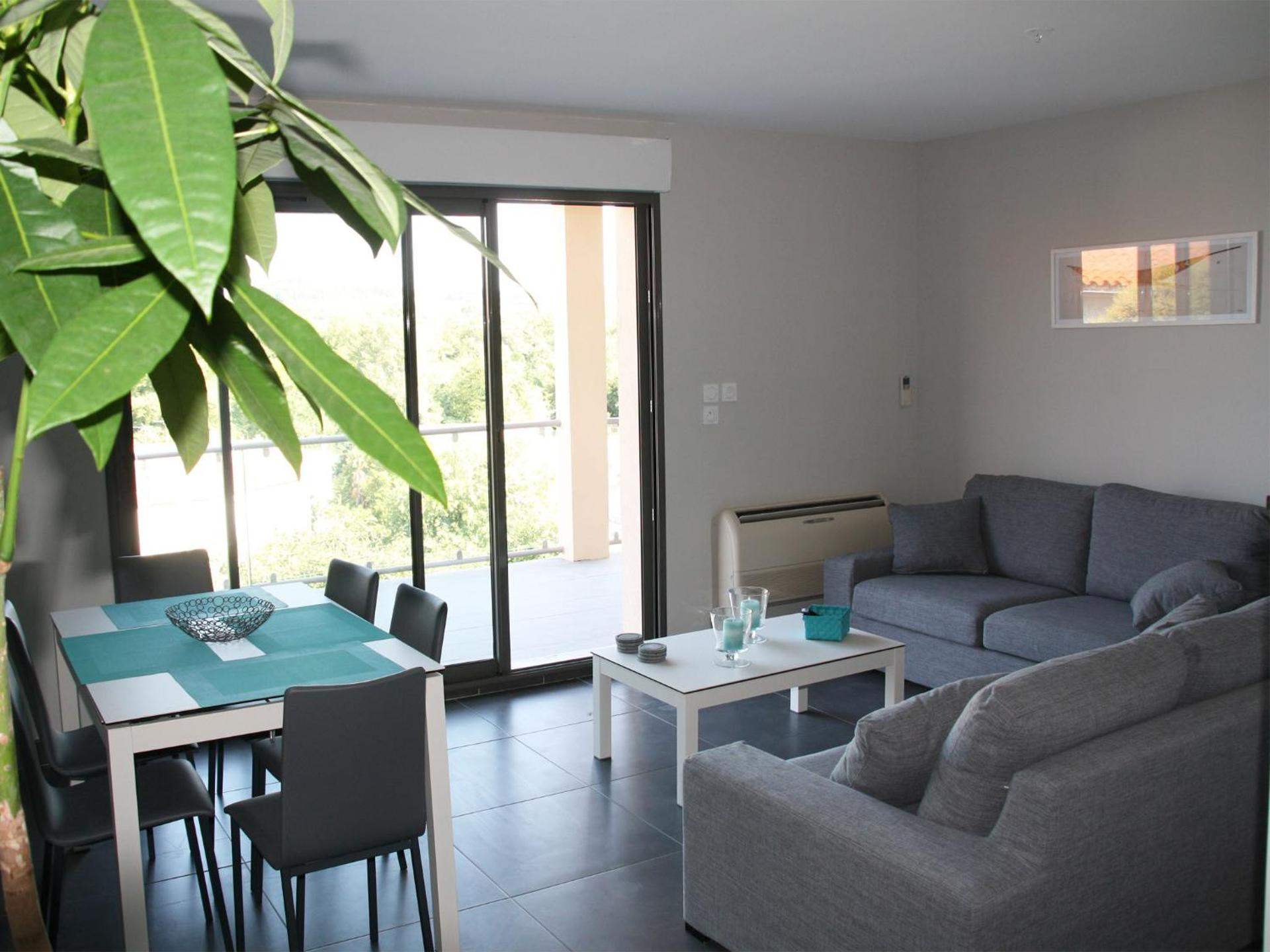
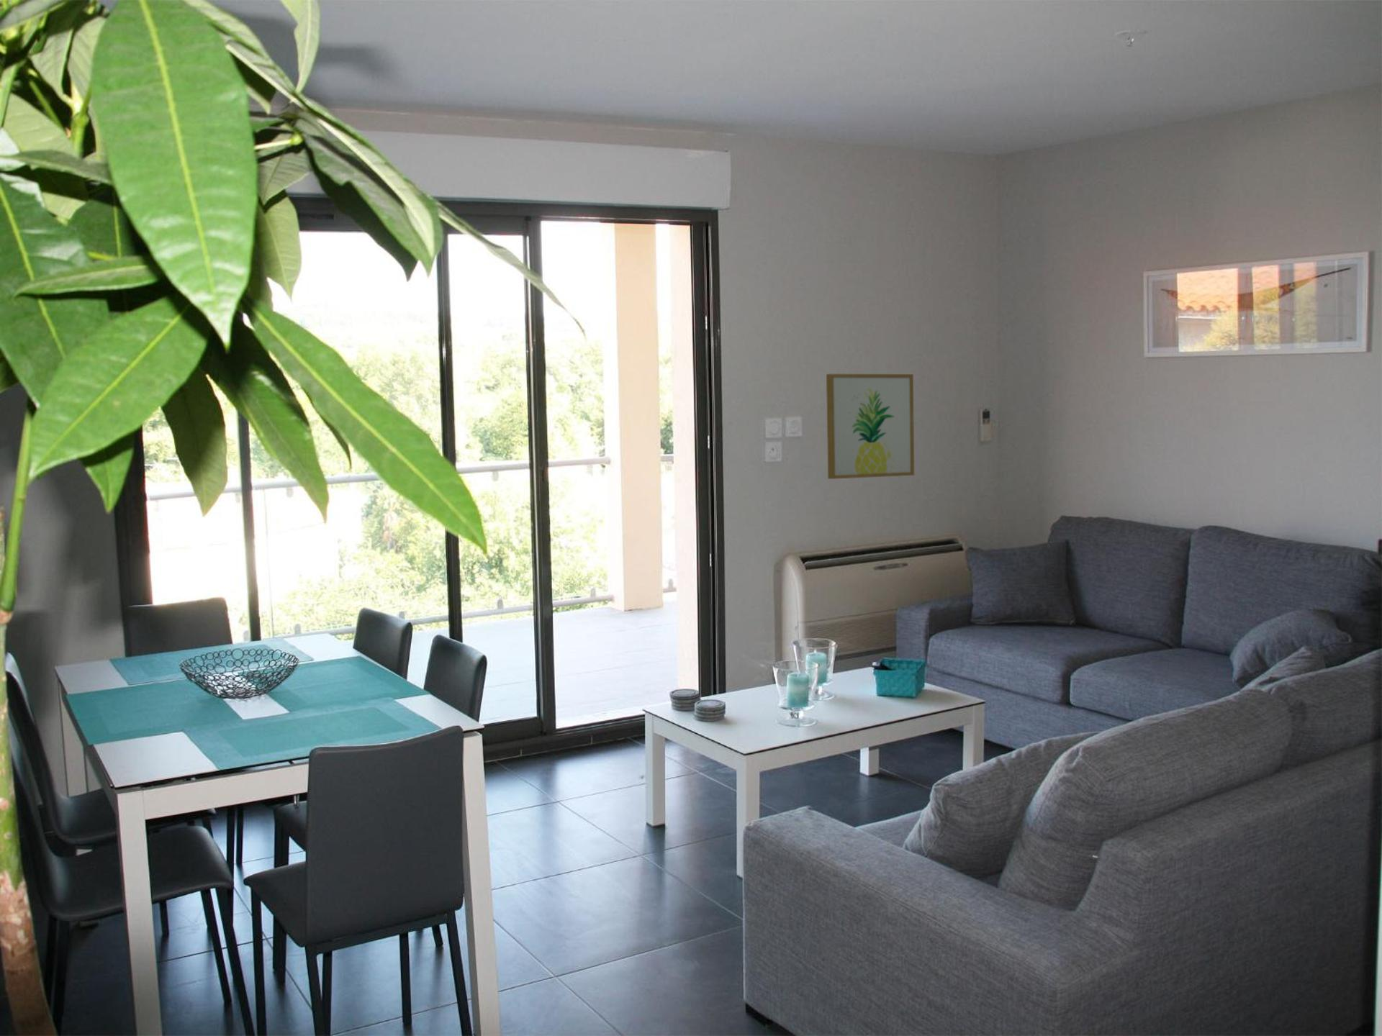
+ wall art [826,373,915,480]
